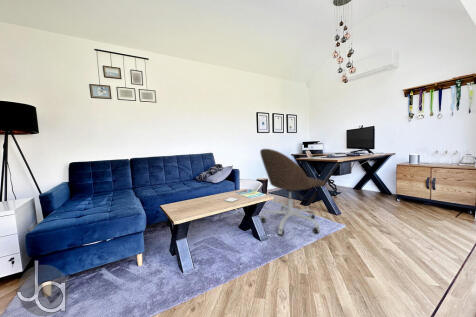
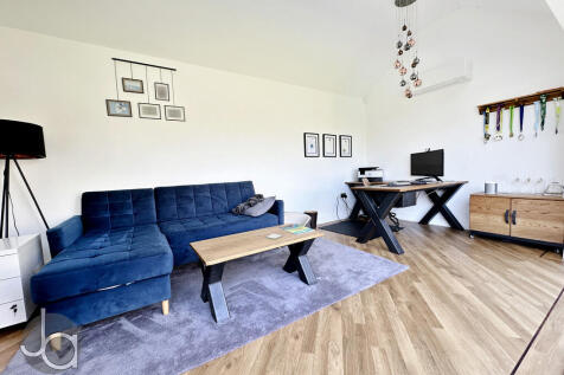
- office chair [259,148,327,237]
